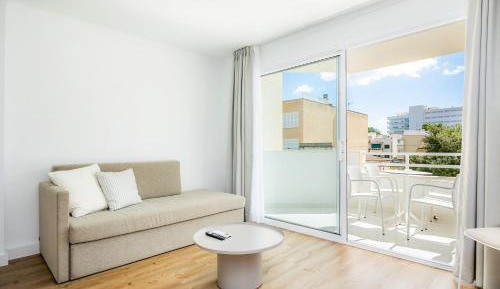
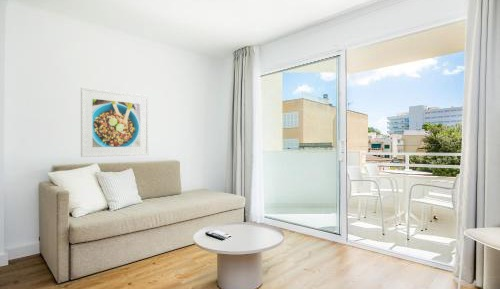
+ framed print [80,87,150,158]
